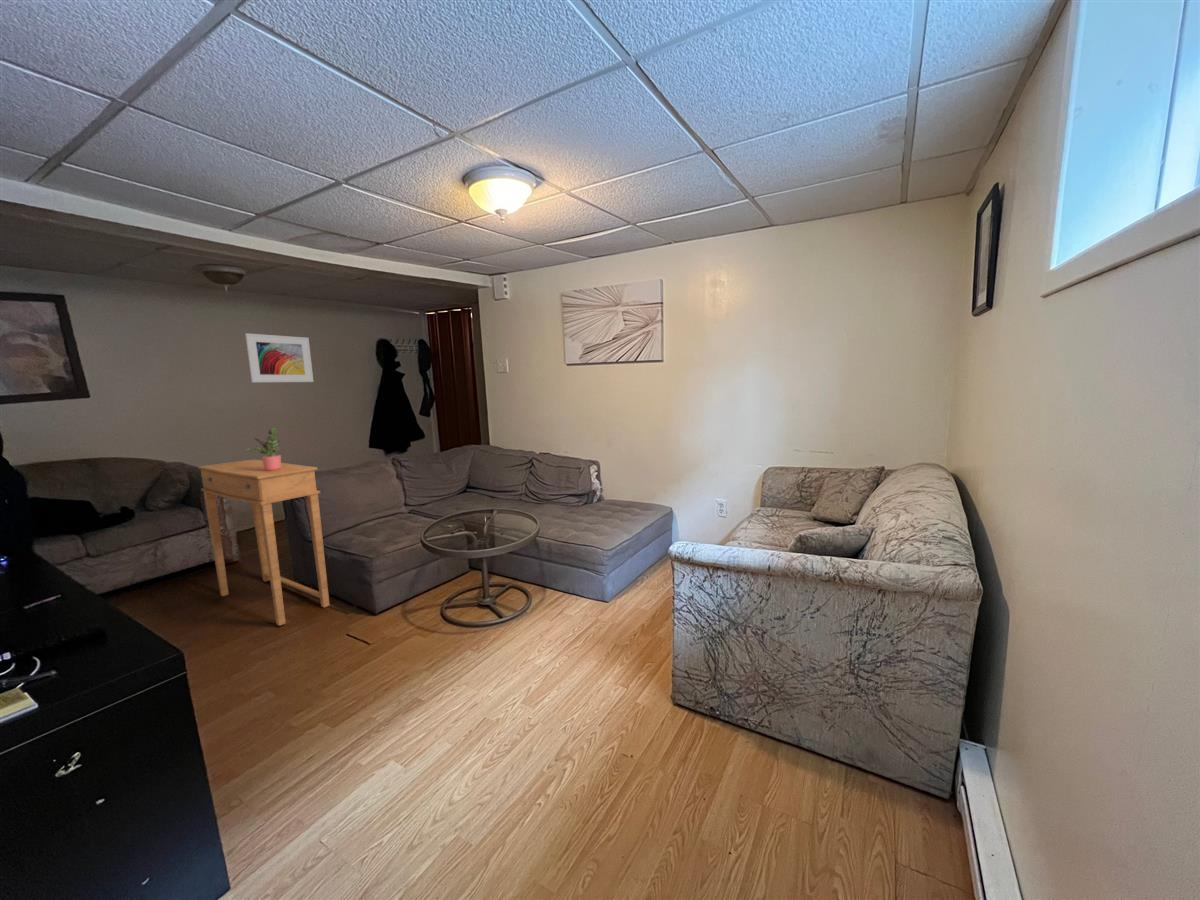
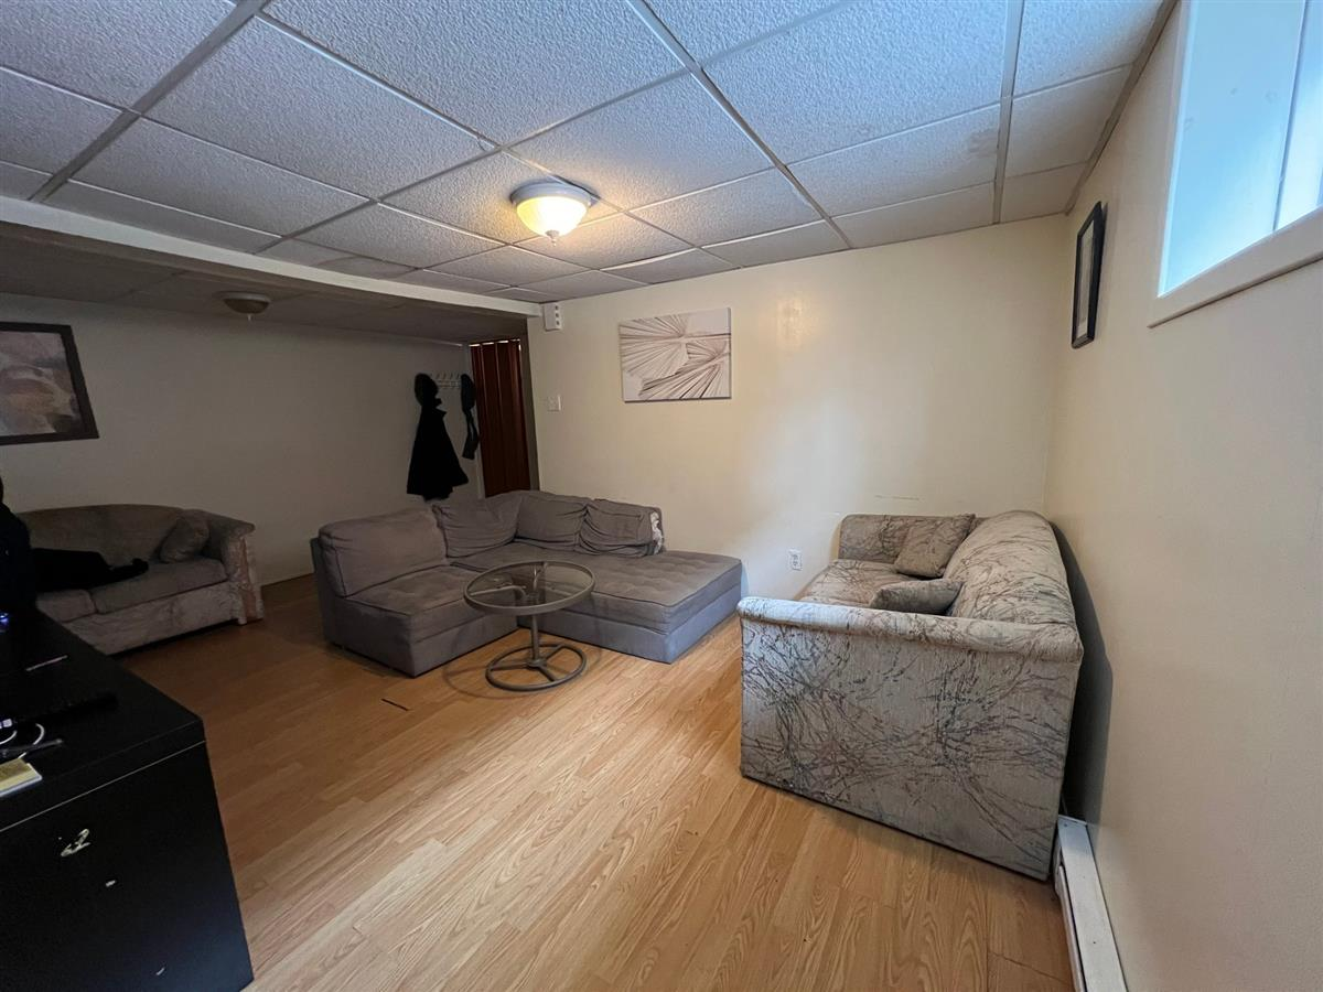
- potted plant [244,427,282,471]
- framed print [244,332,315,383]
- side table [197,458,330,627]
